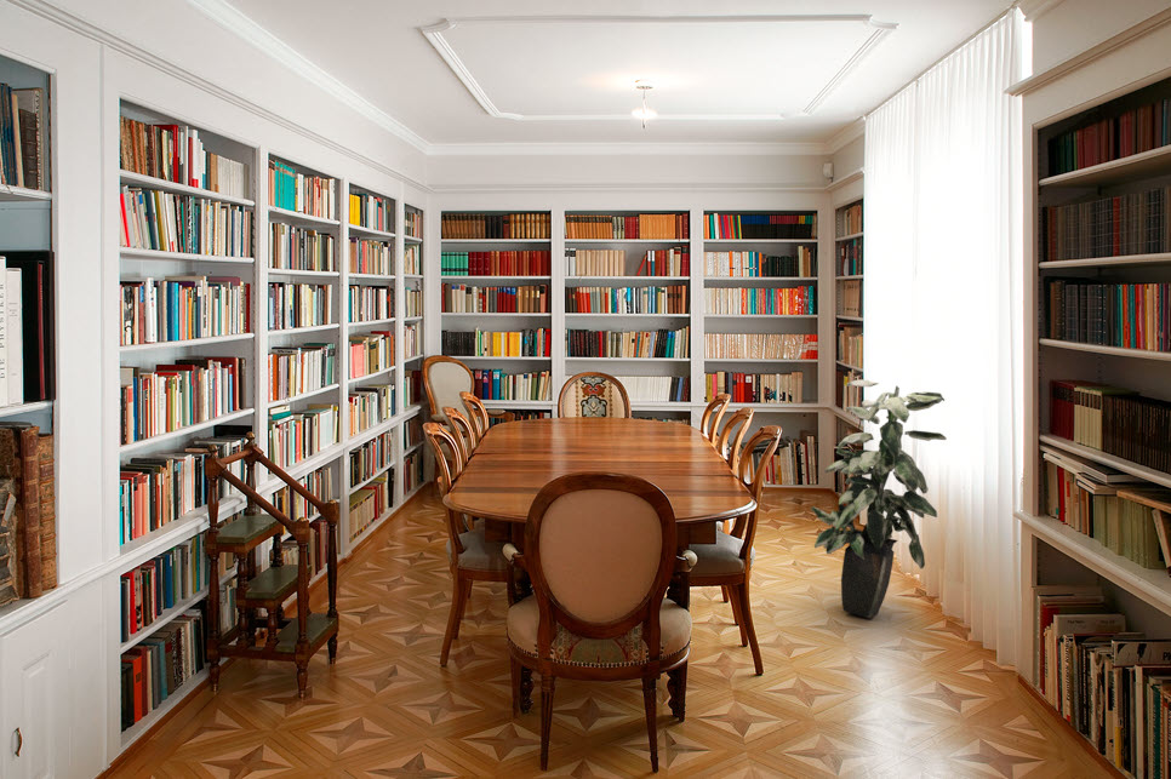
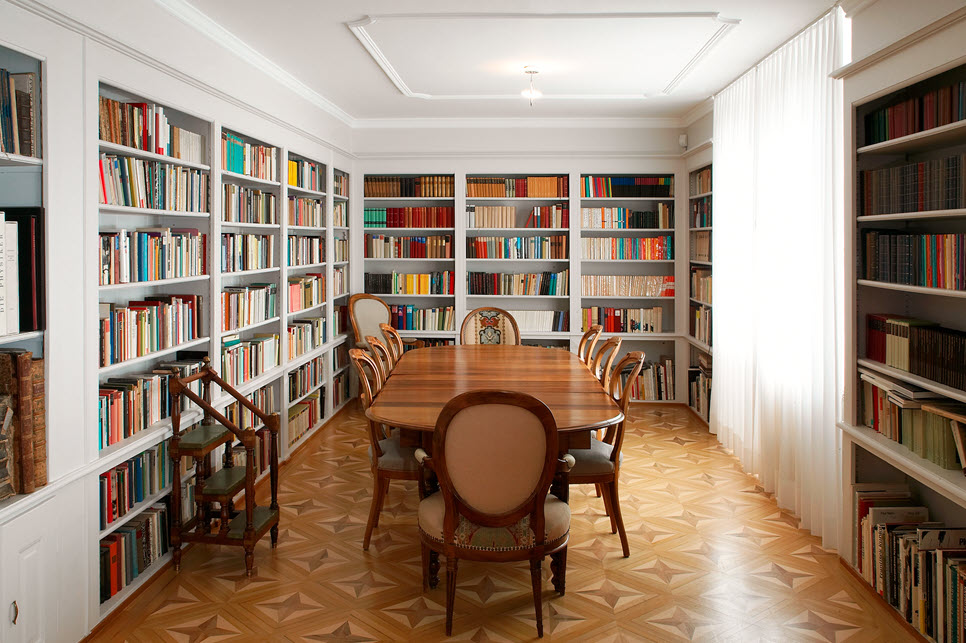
- indoor plant [810,378,948,620]
